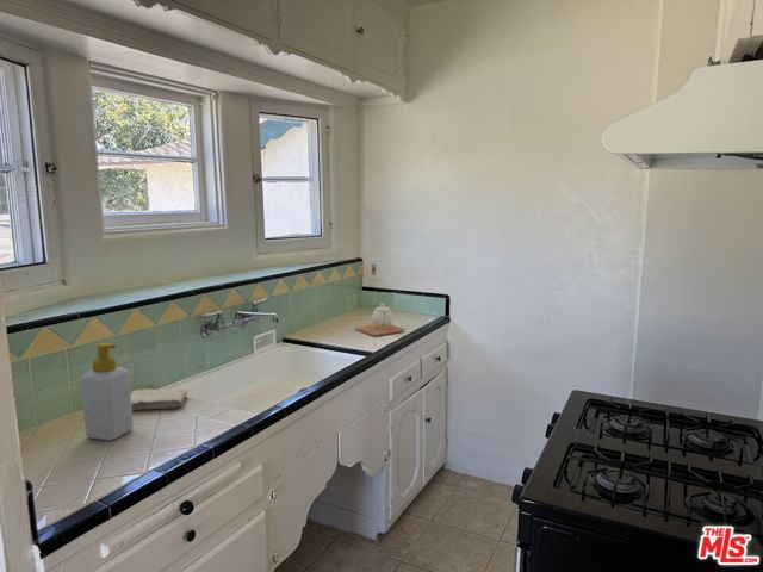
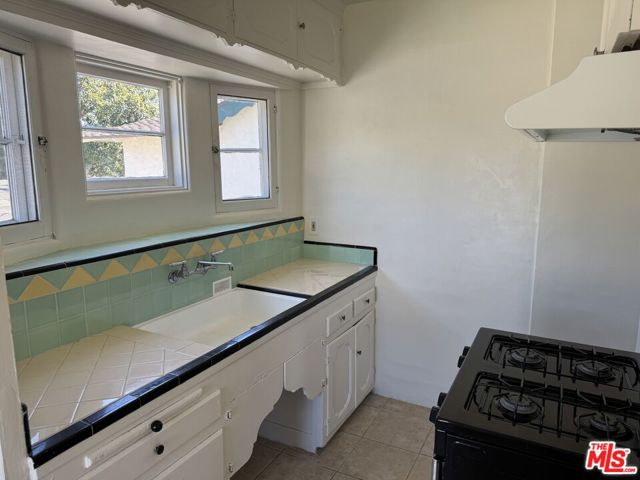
- washcloth [130,387,188,411]
- soap bottle [80,342,135,442]
- teapot [354,301,405,337]
